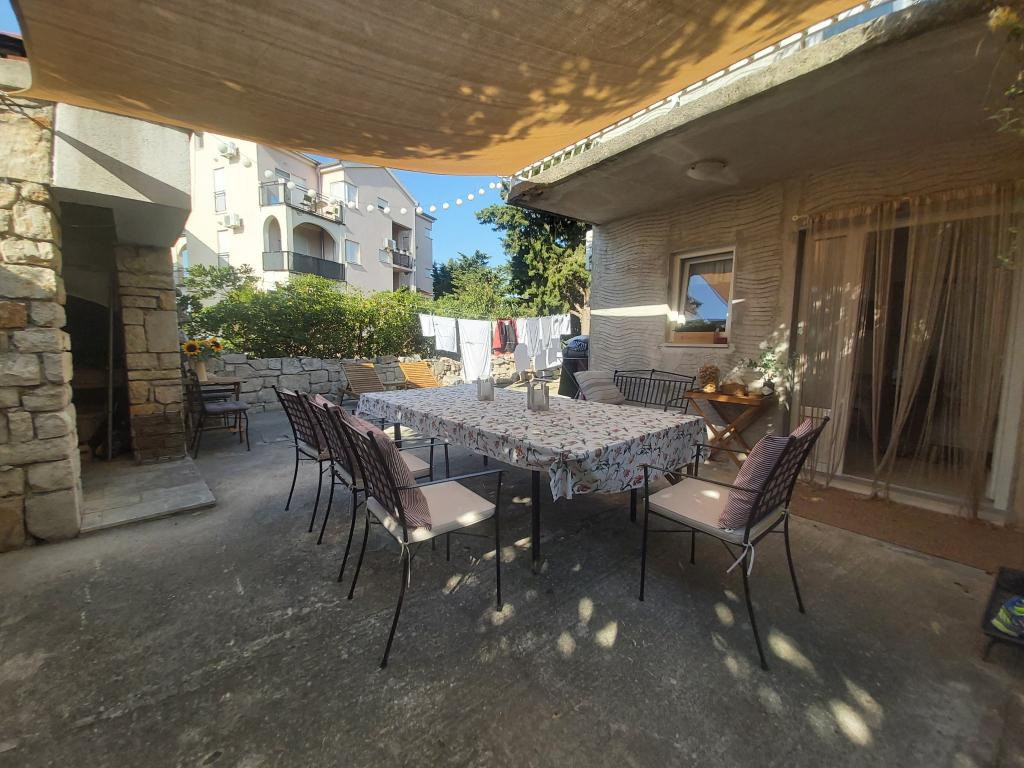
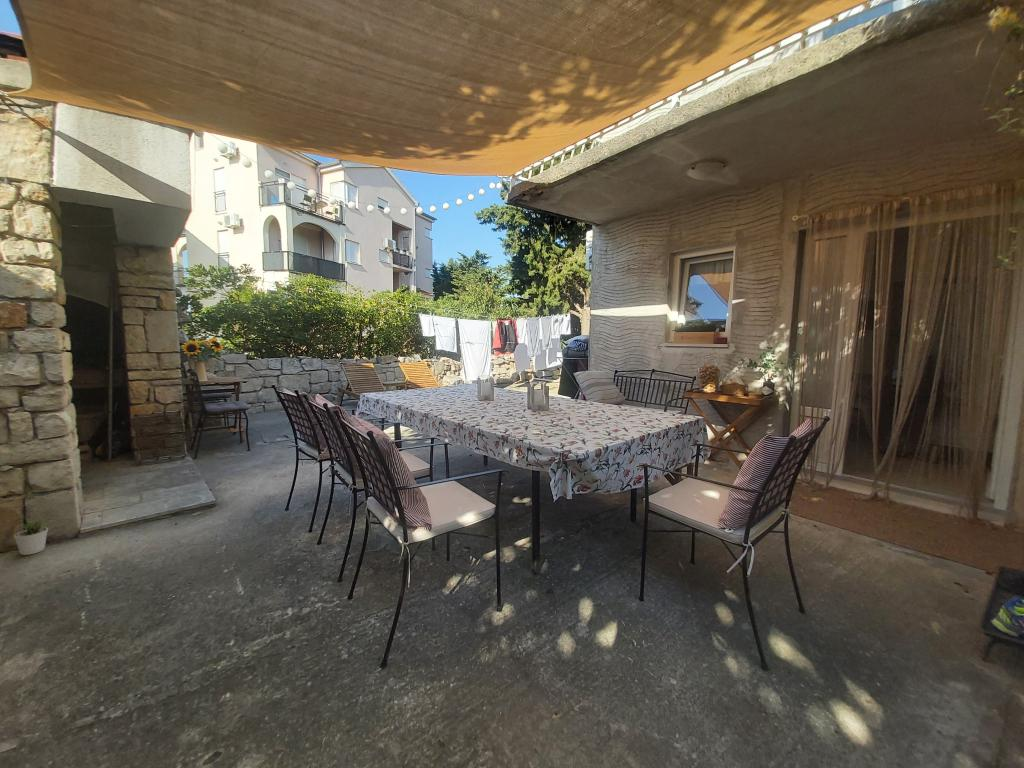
+ potted plant [13,516,49,556]
